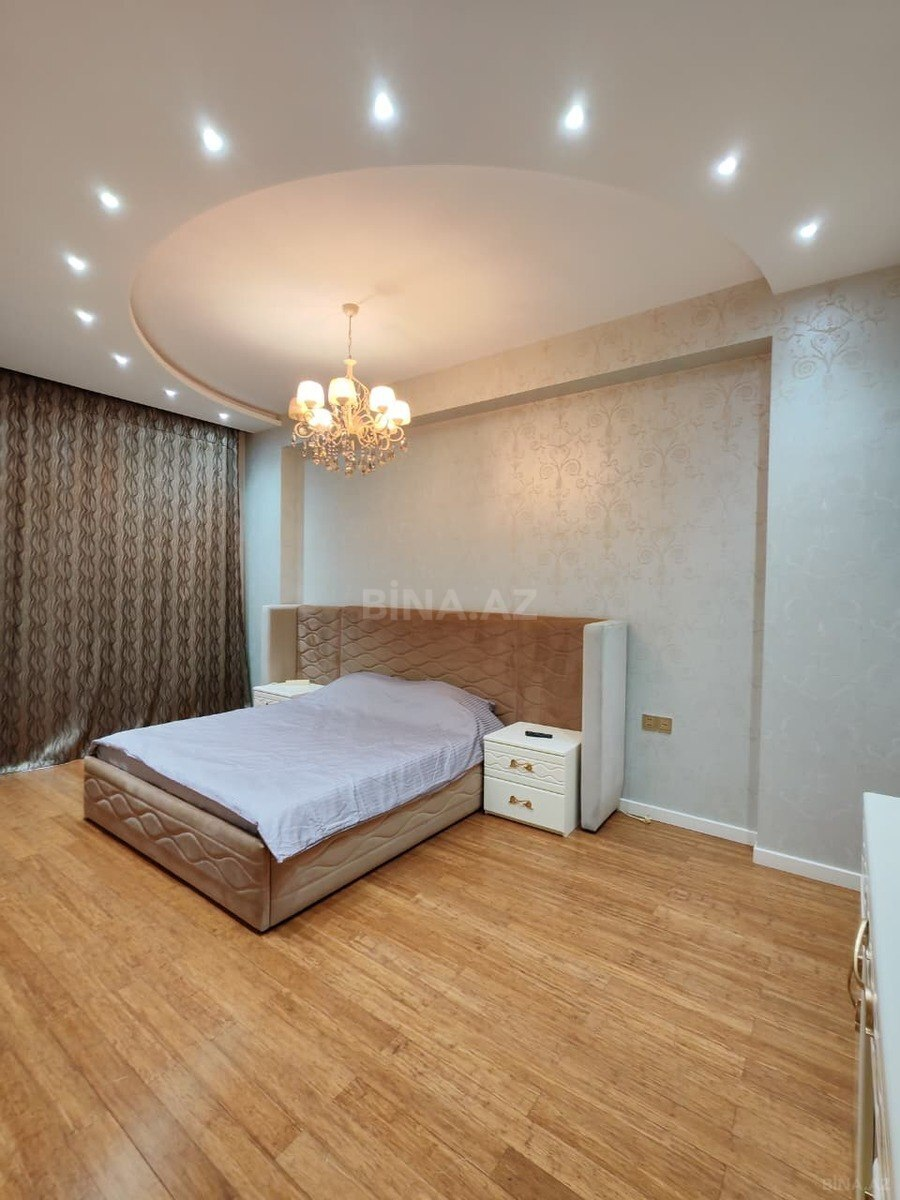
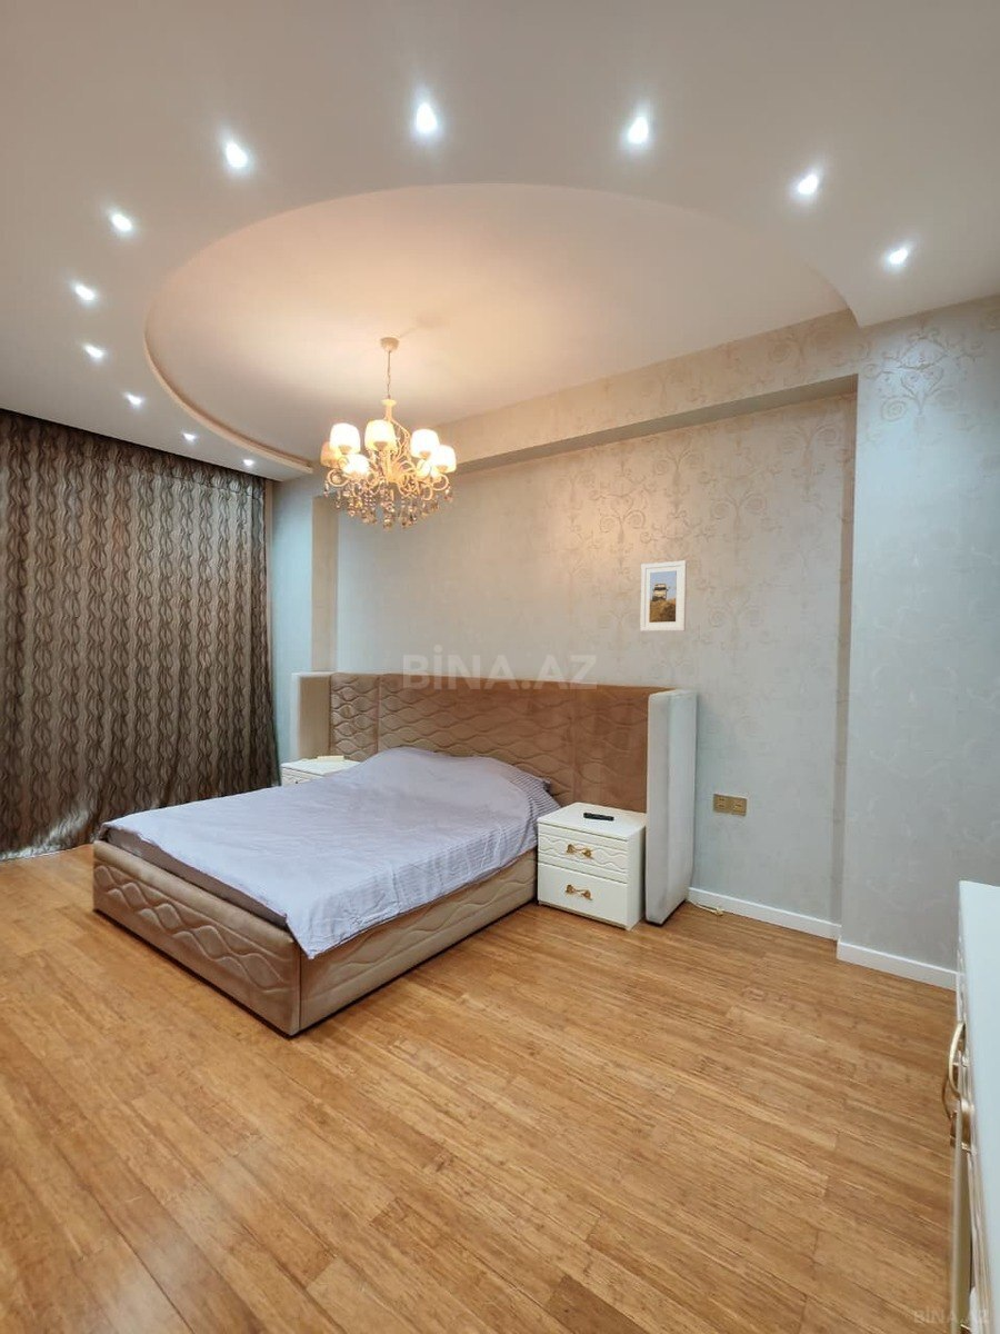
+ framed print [639,559,688,633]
